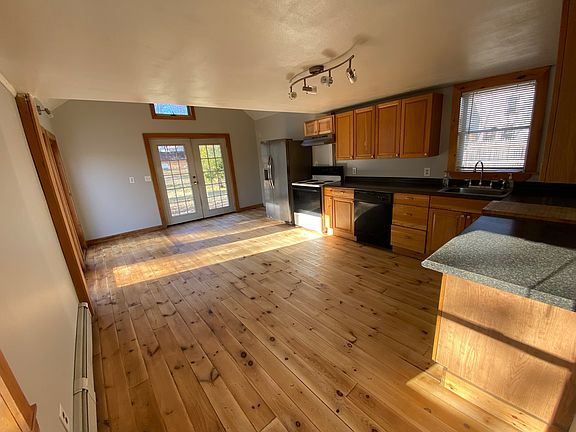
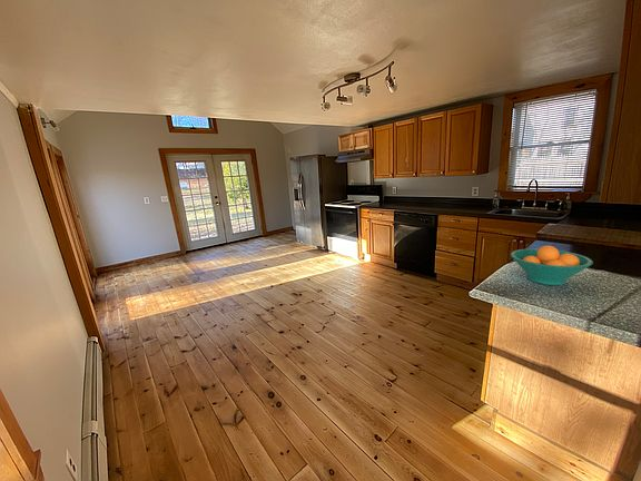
+ fruit bowl [510,245,594,286]
